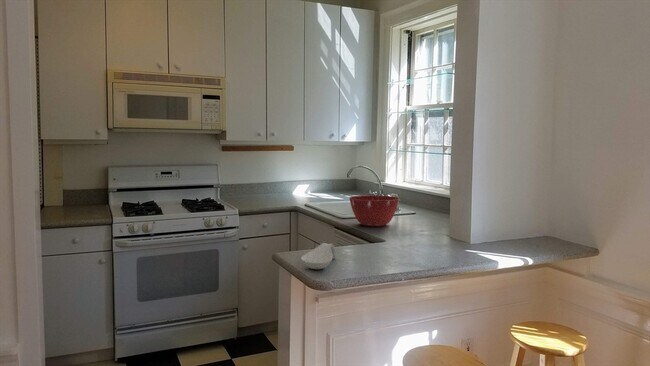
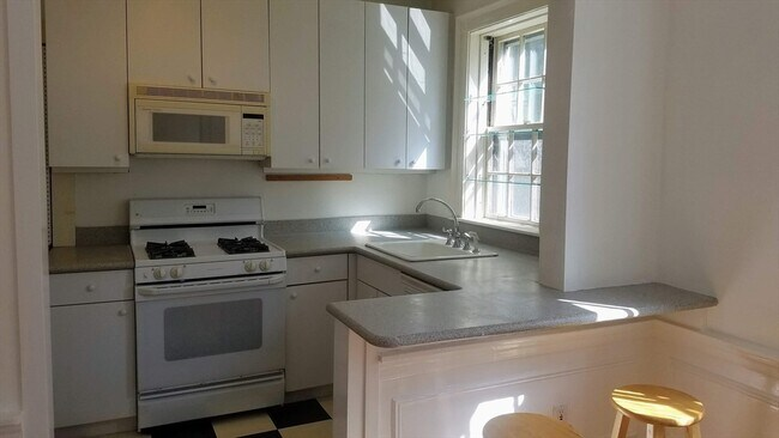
- mixing bowl [348,195,401,227]
- spoon rest [300,242,338,270]
